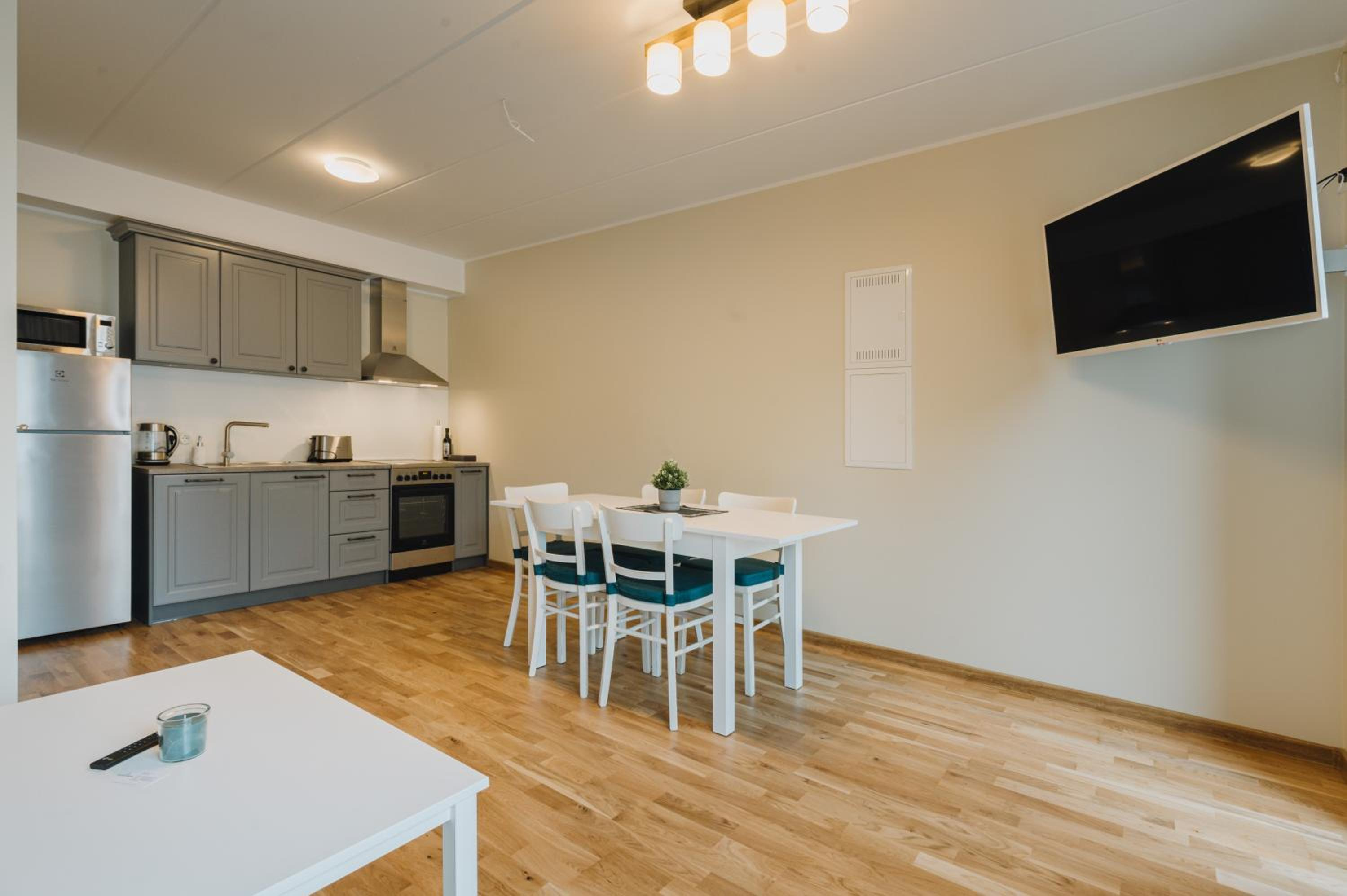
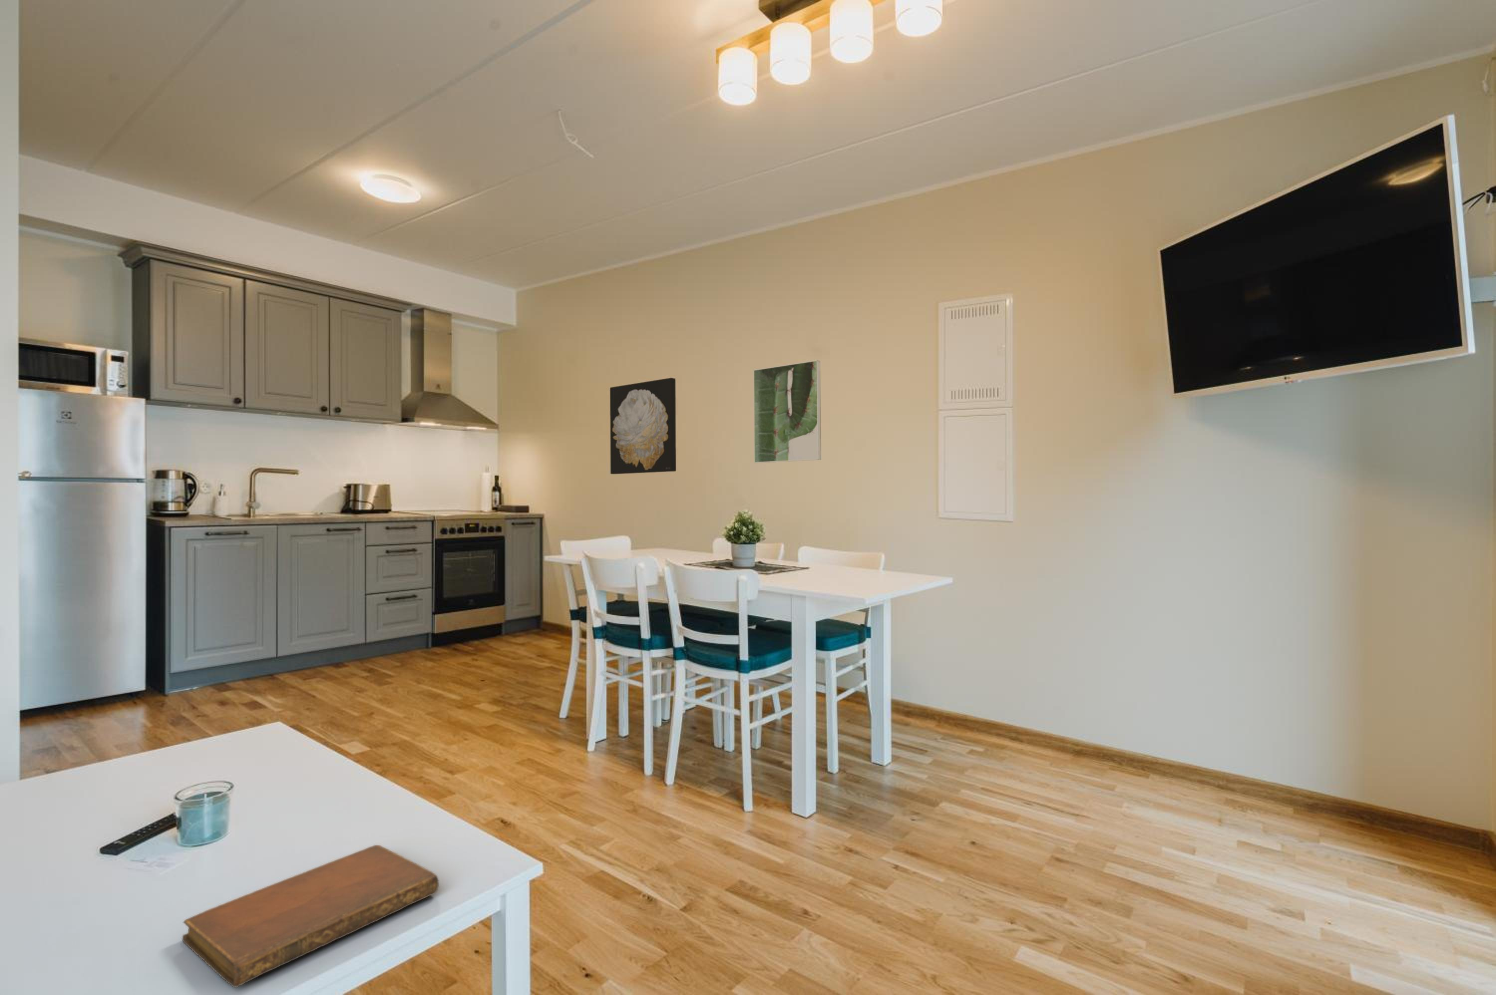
+ wall art [610,378,676,474]
+ notebook [181,844,440,988]
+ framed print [753,360,822,463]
